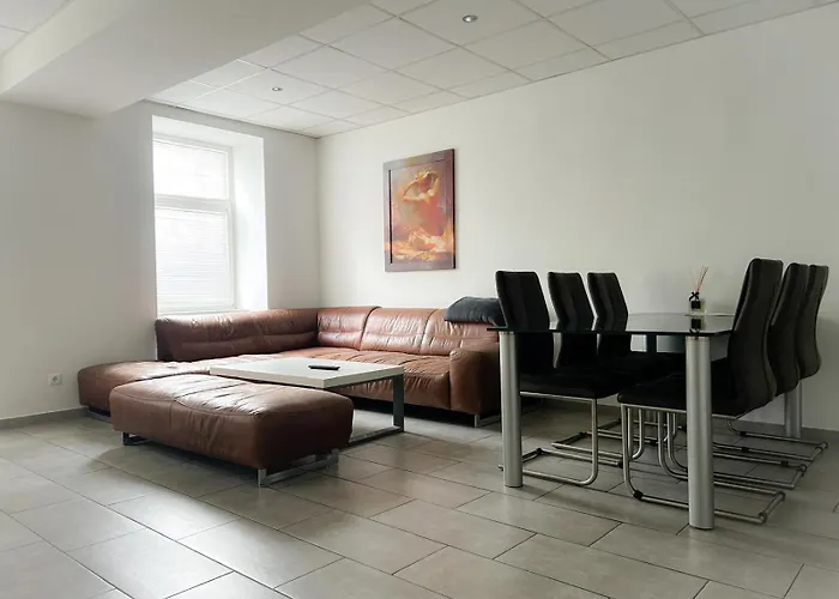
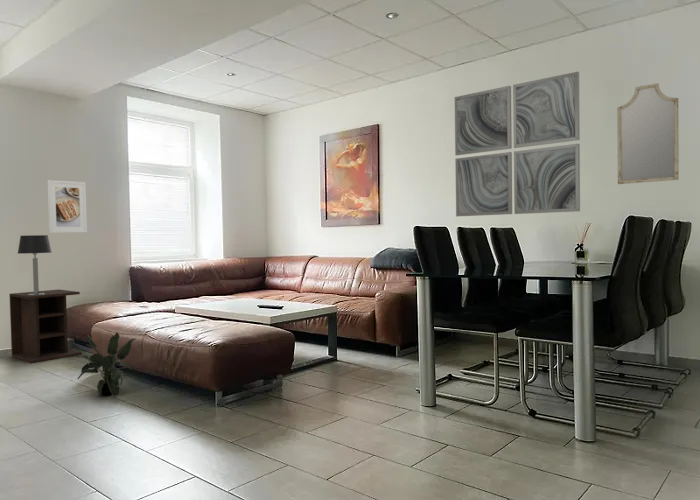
+ potted plant [71,331,136,397]
+ nightstand [8,289,83,364]
+ home mirror [616,82,680,185]
+ wall art [454,71,581,217]
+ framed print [46,179,88,234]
+ table lamp [17,234,53,295]
